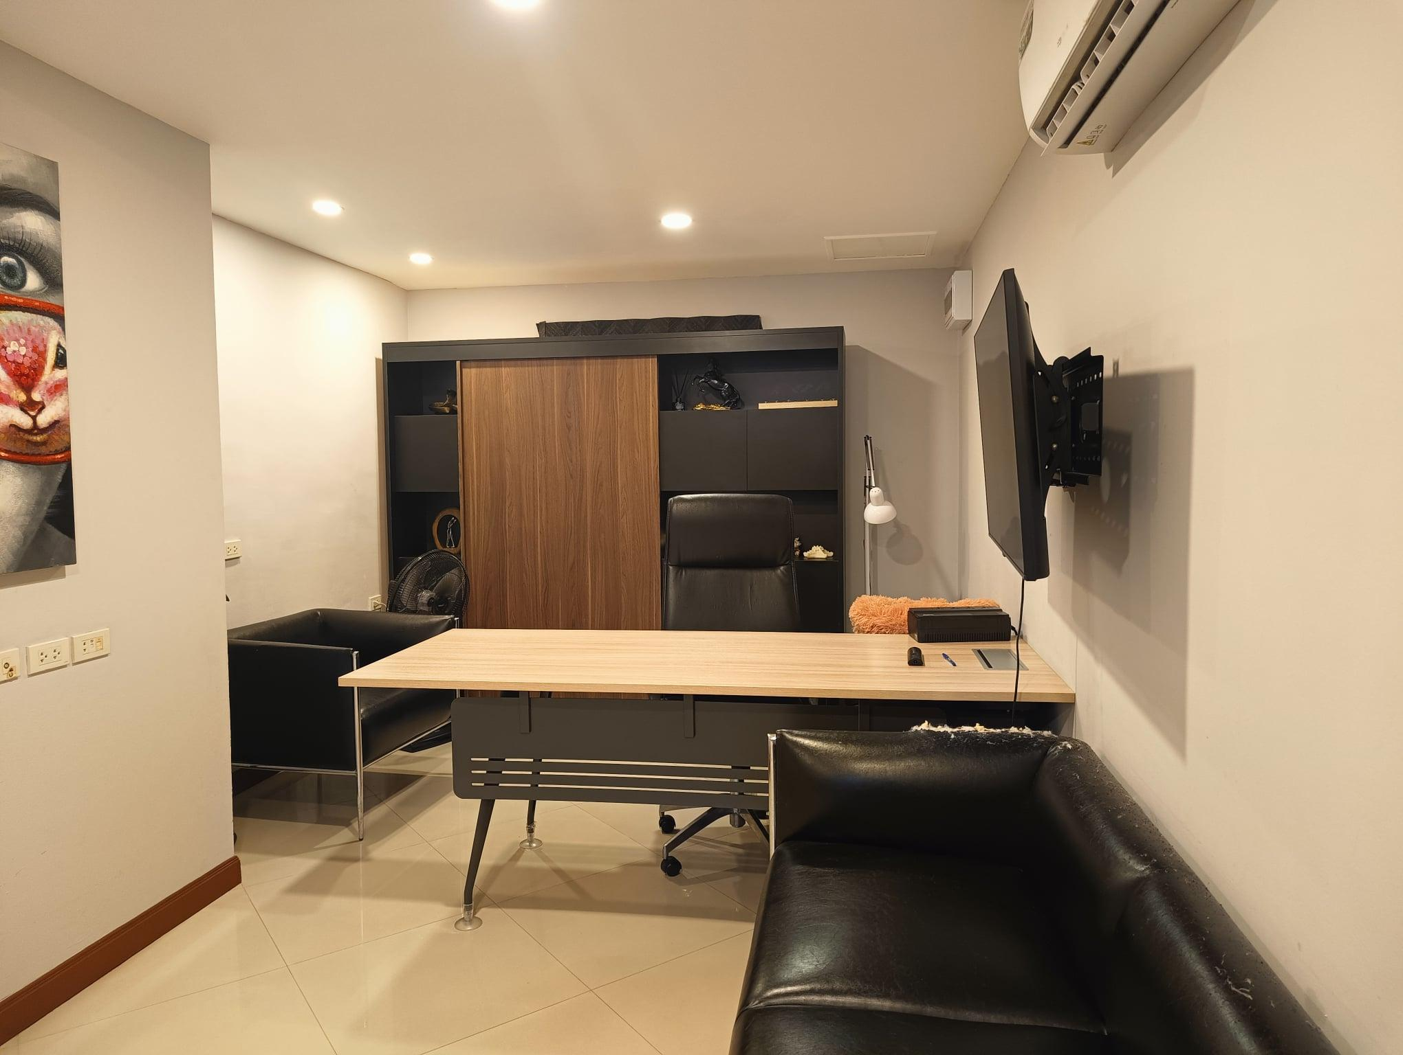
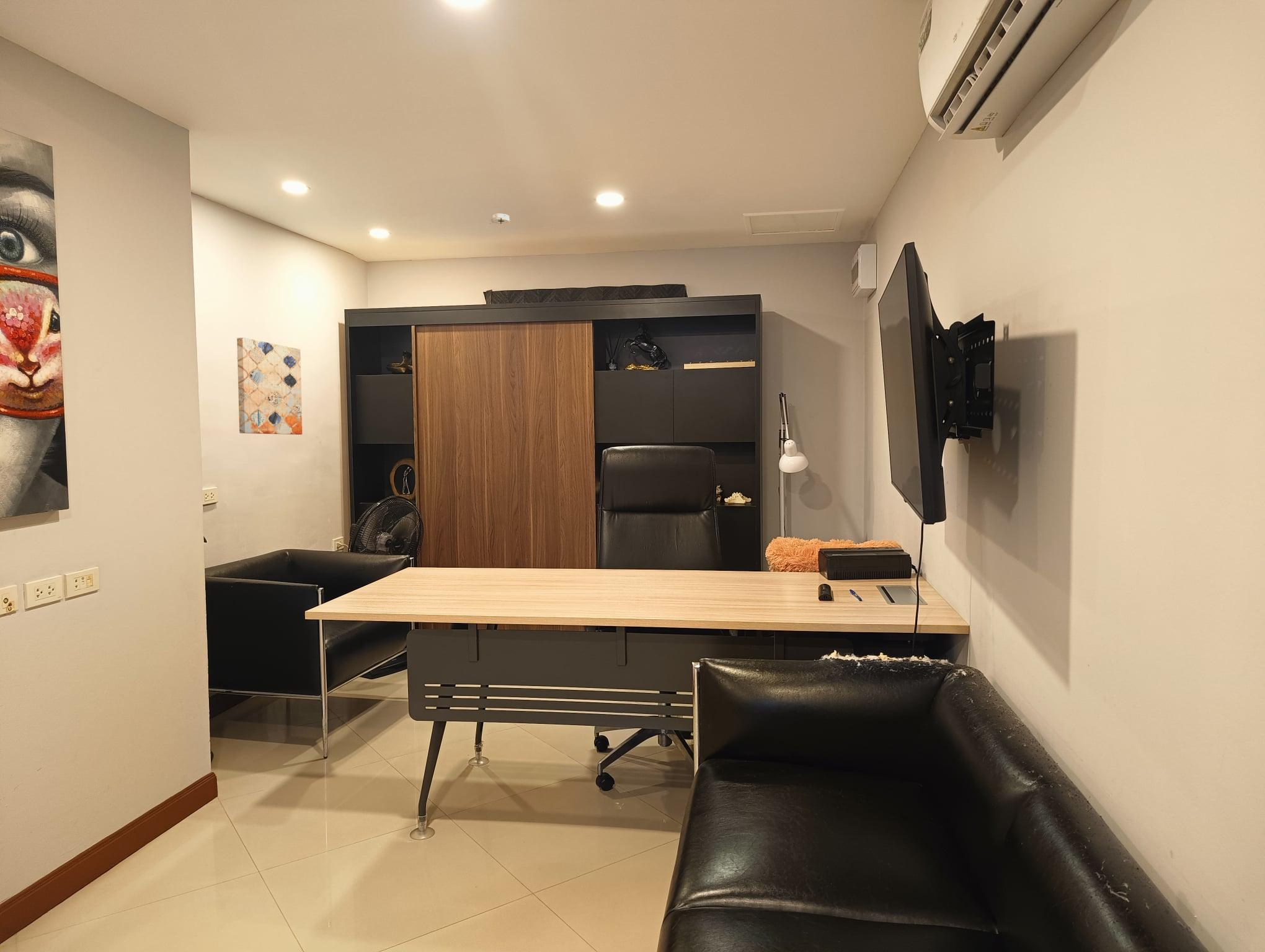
+ smoke detector [489,213,512,224]
+ wall art [236,337,303,435]
